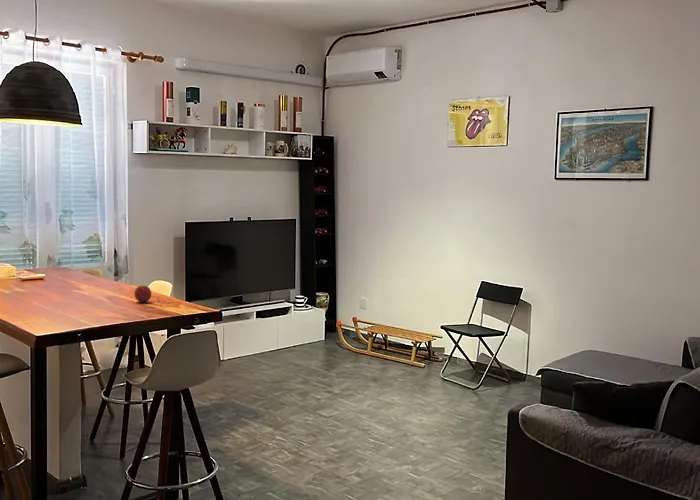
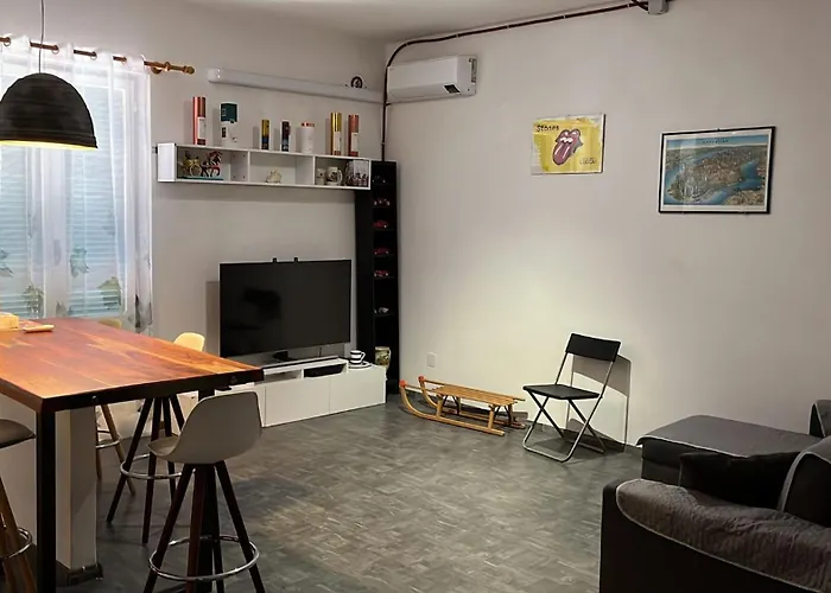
- fruit [133,284,152,303]
